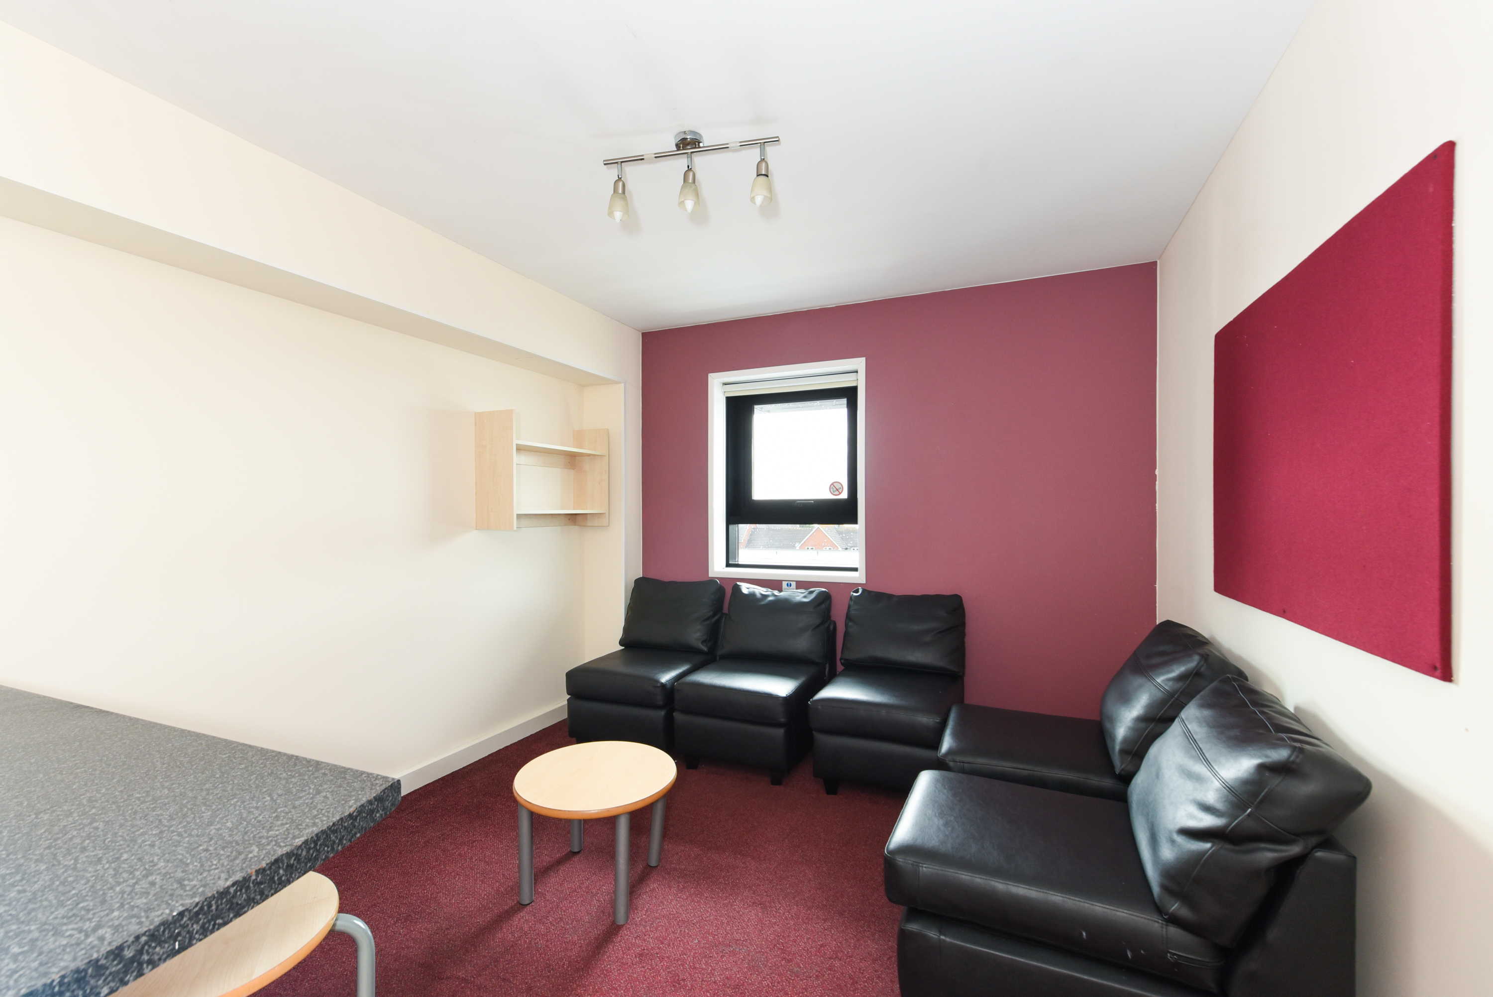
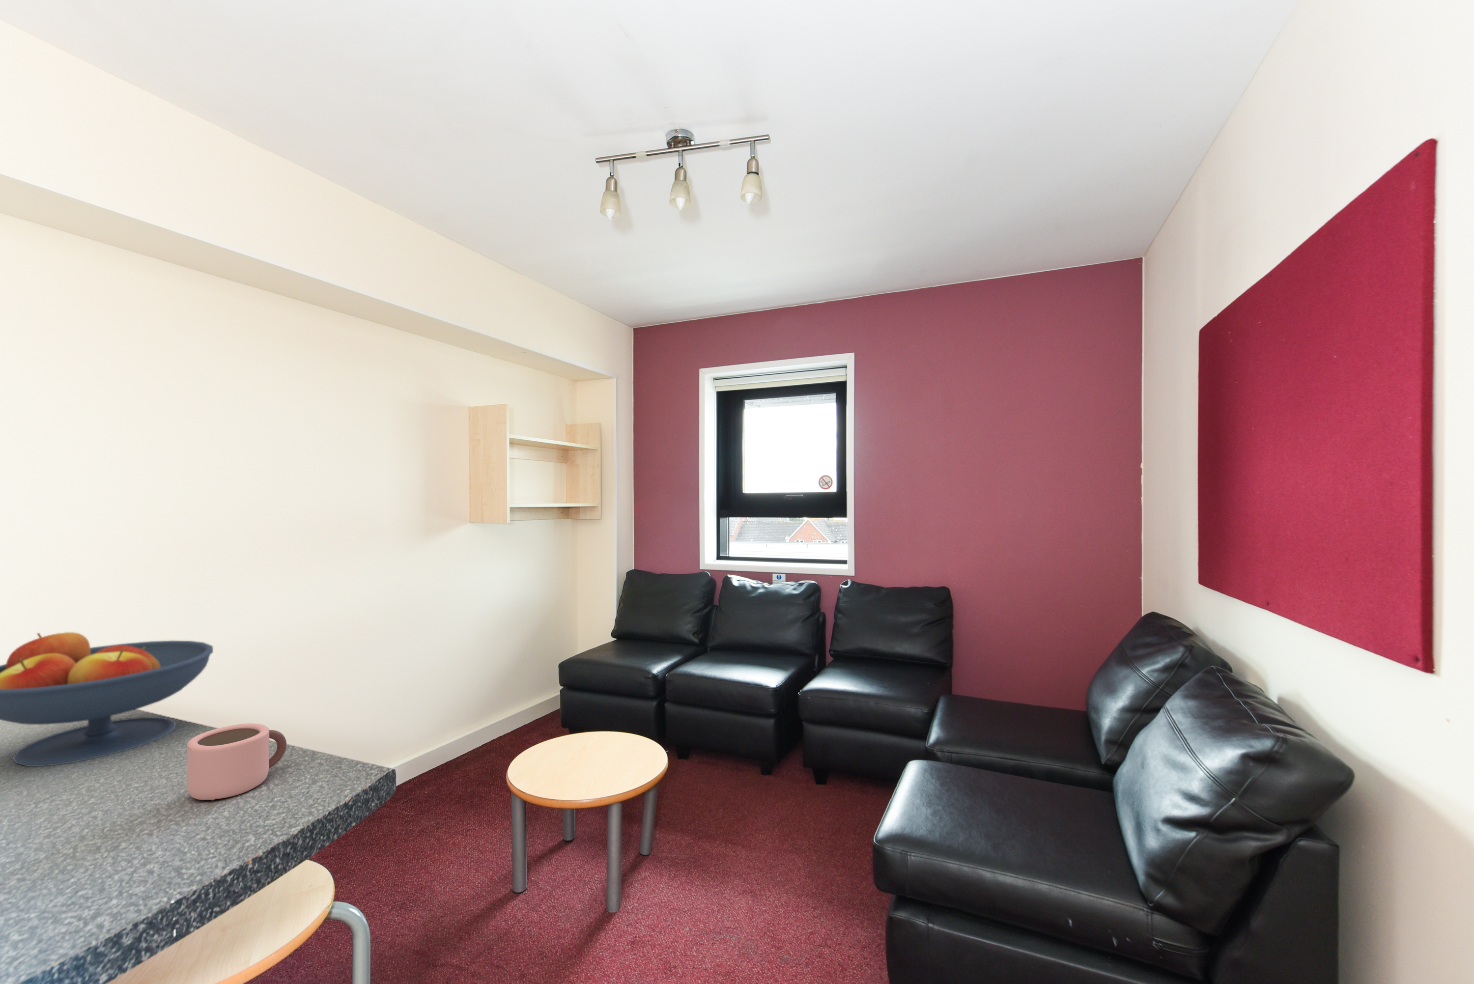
+ fruit bowl [0,631,214,767]
+ mug [187,723,287,801]
